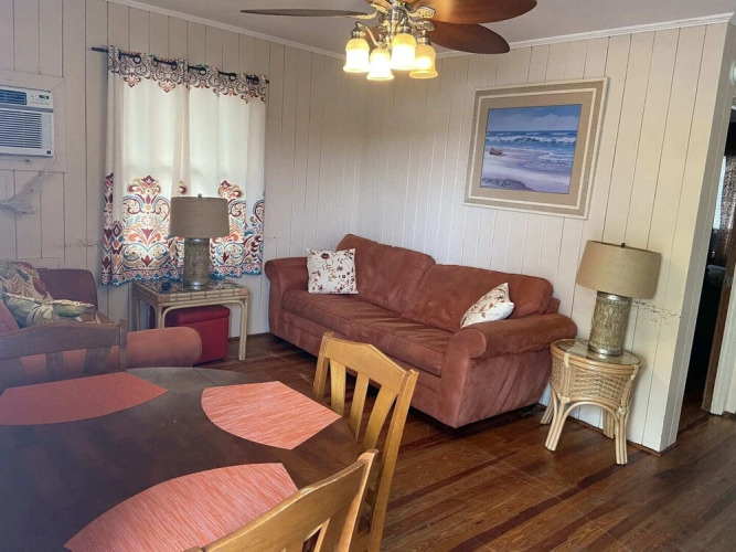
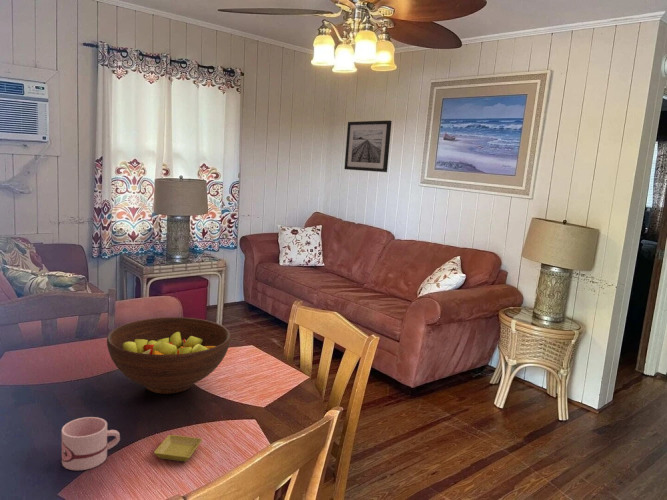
+ mug [61,416,121,471]
+ wall art [343,120,393,173]
+ fruit bowl [106,316,231,395]
+ saucer [153,434,203,463]
